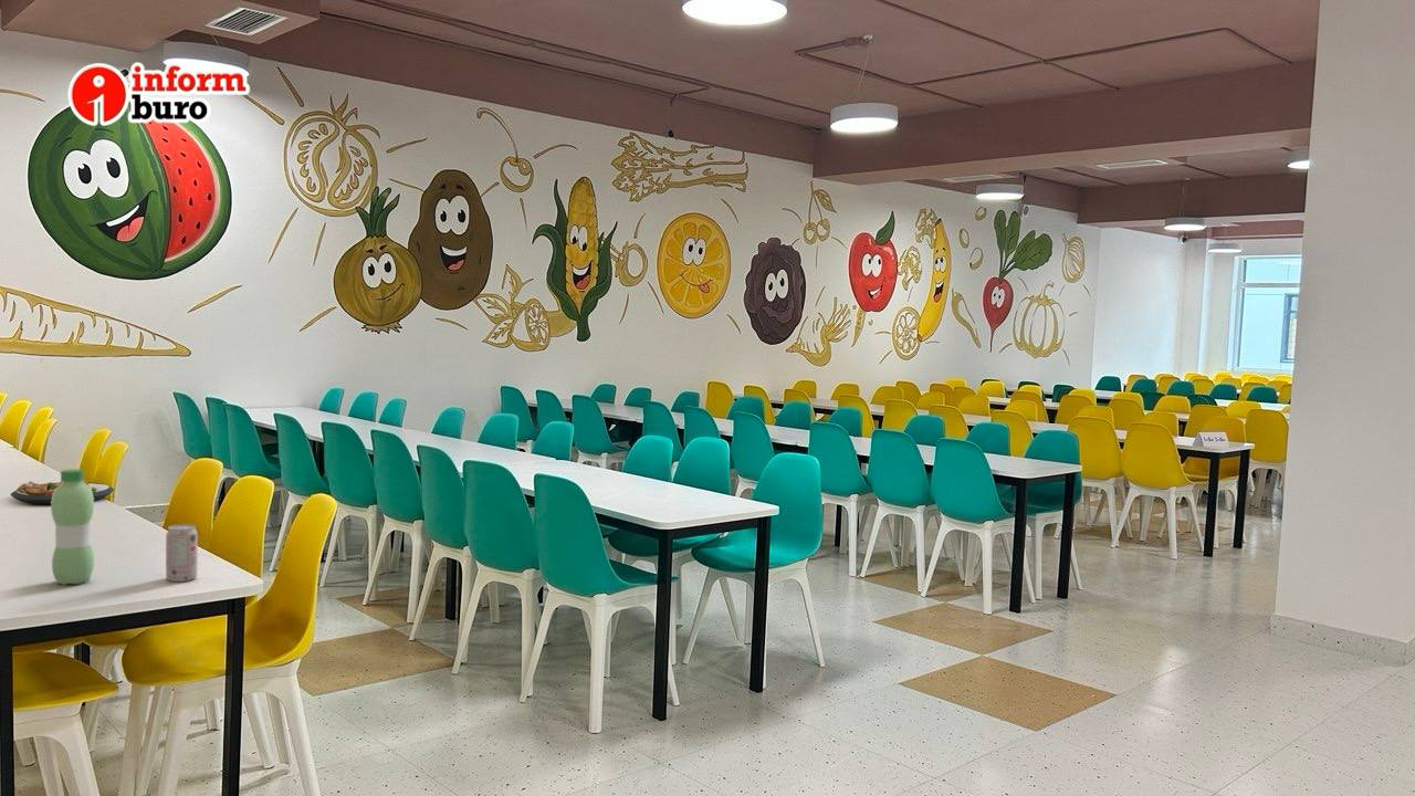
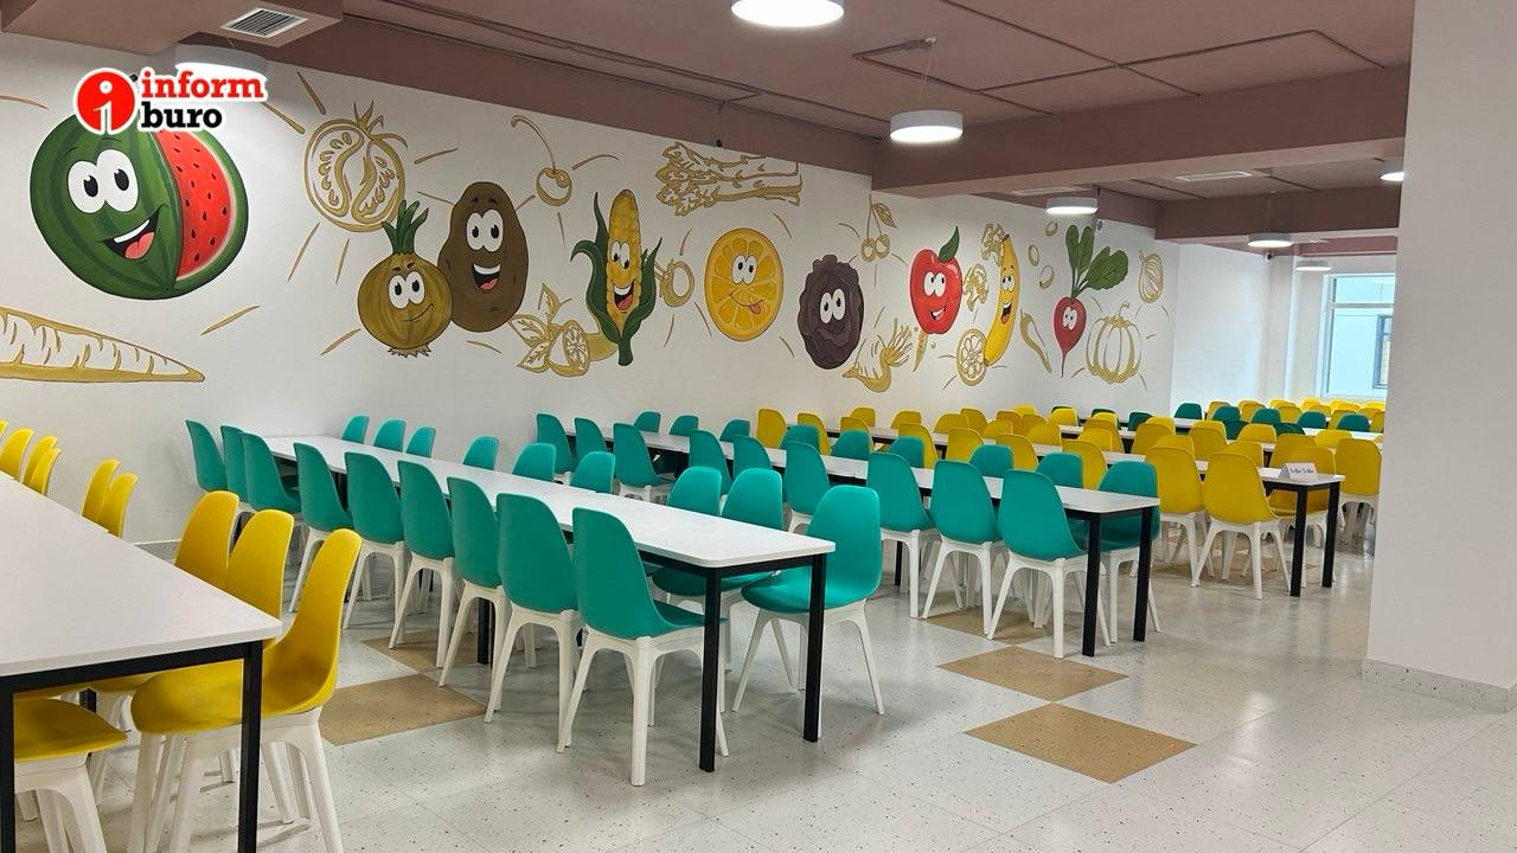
- beverage can [165,523,199,583]
- plate [9,479,115,505]
- water bottle [50,468,95,586]
